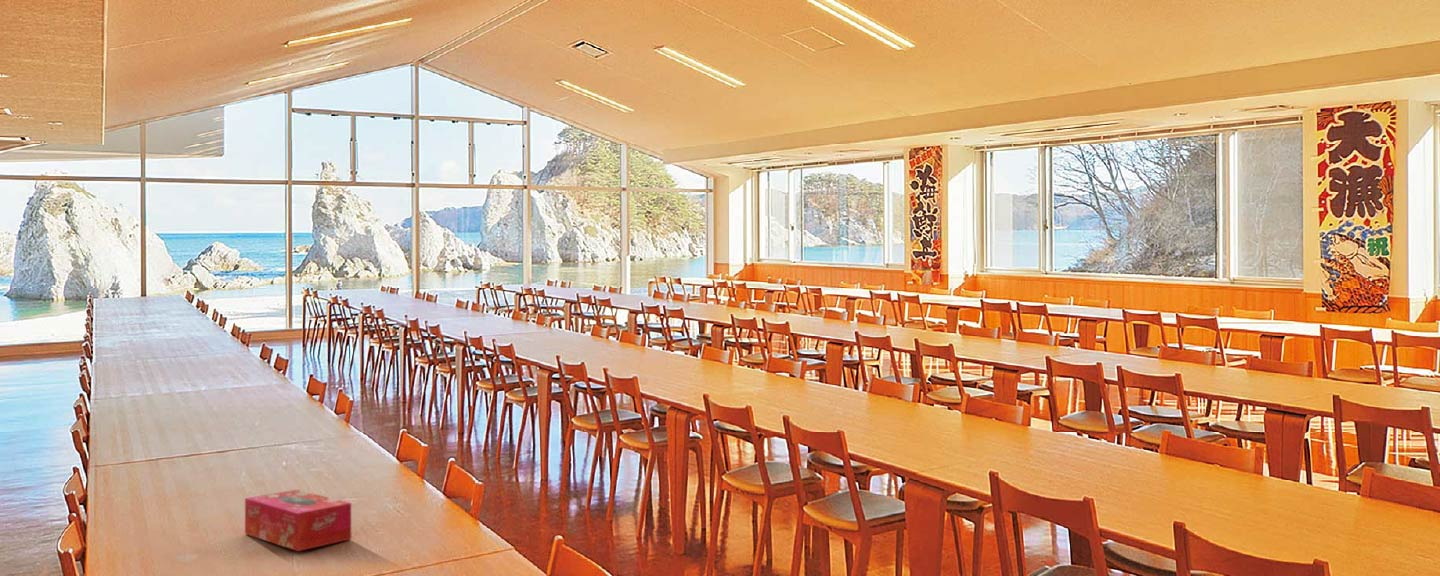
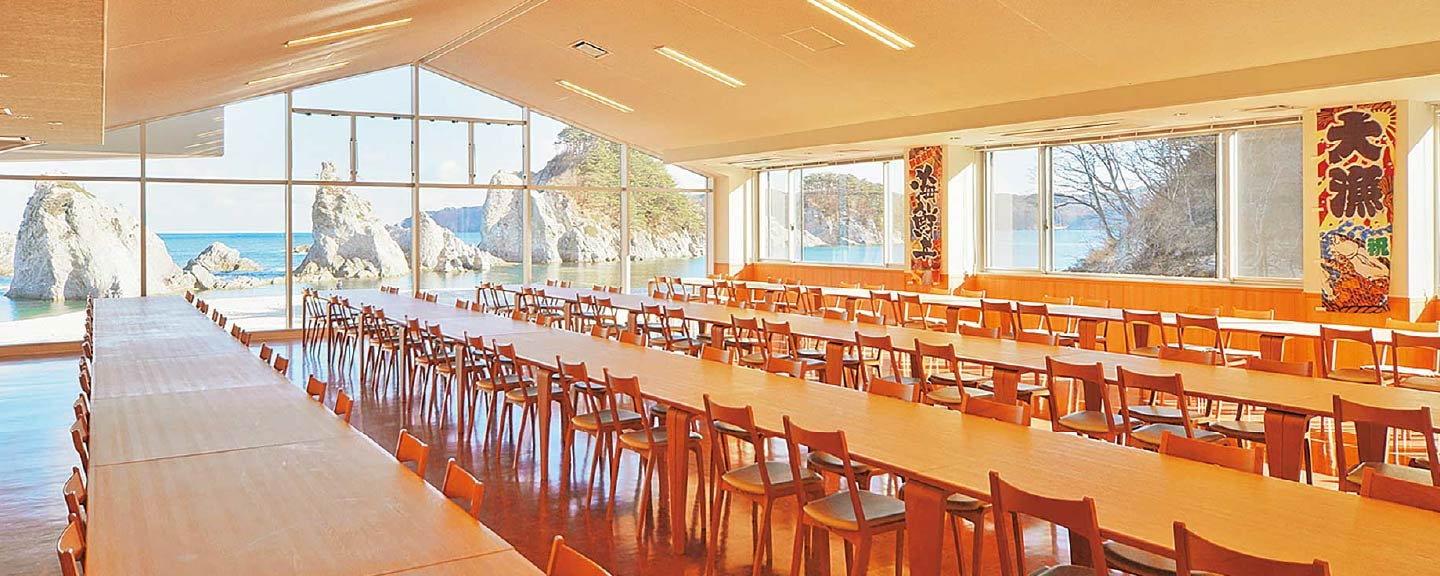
- tissue box [244,489,352,552]
